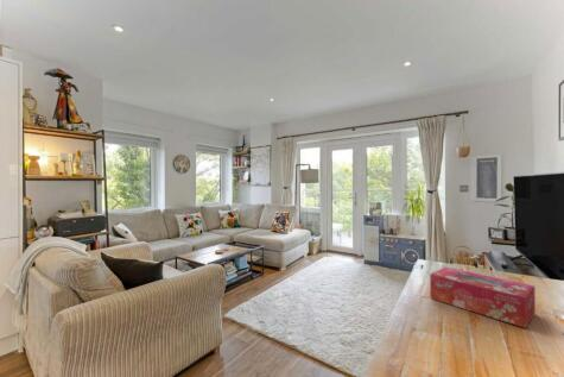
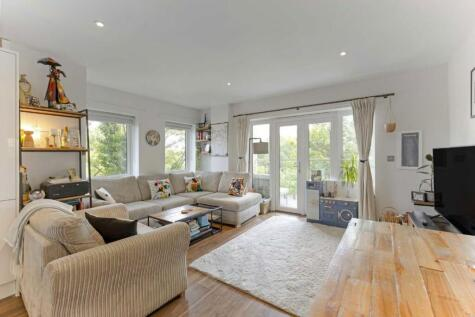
- tissue box [429,266,537,329]
